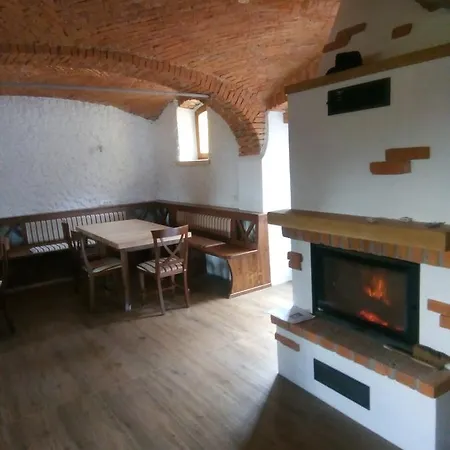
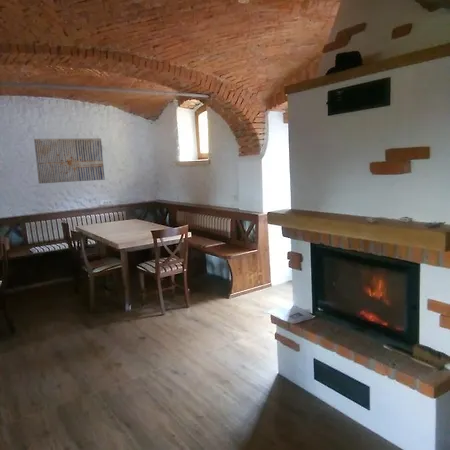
+ wall art [33,138,106,185]
